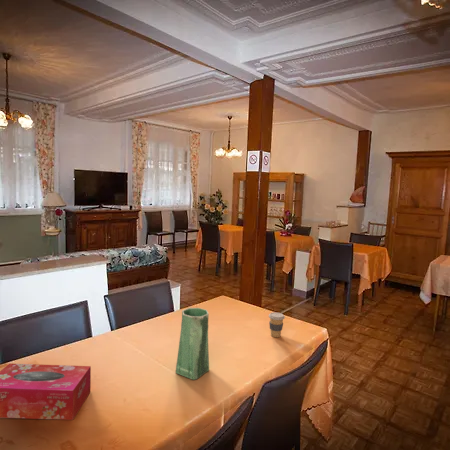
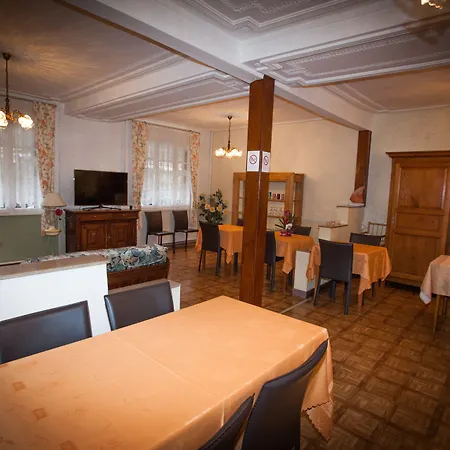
- coffee cup [268,311,286,338]
- vase [175,307,210,381]
- tissue box [0,363,92,421]
